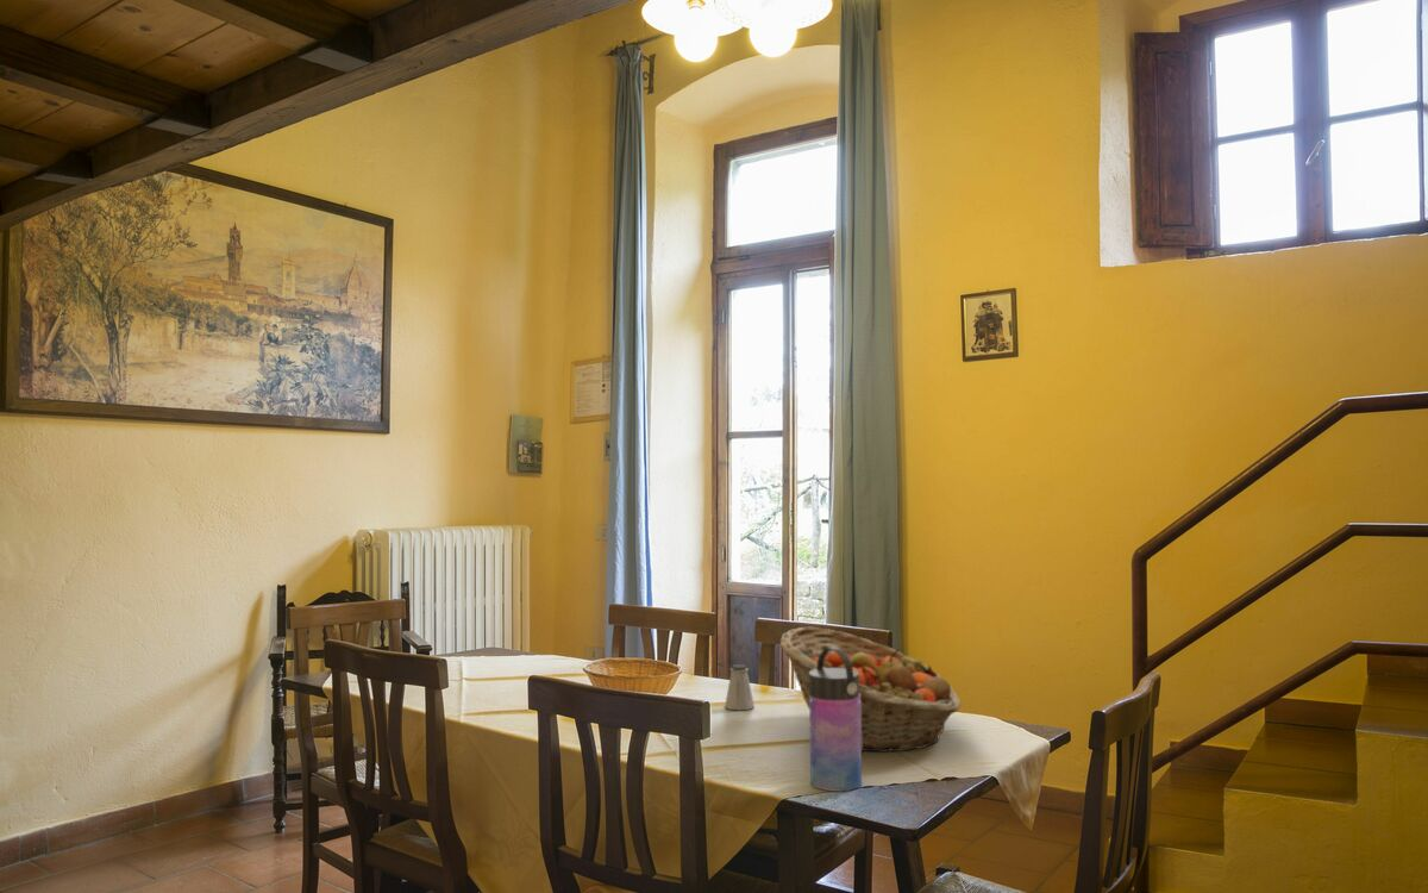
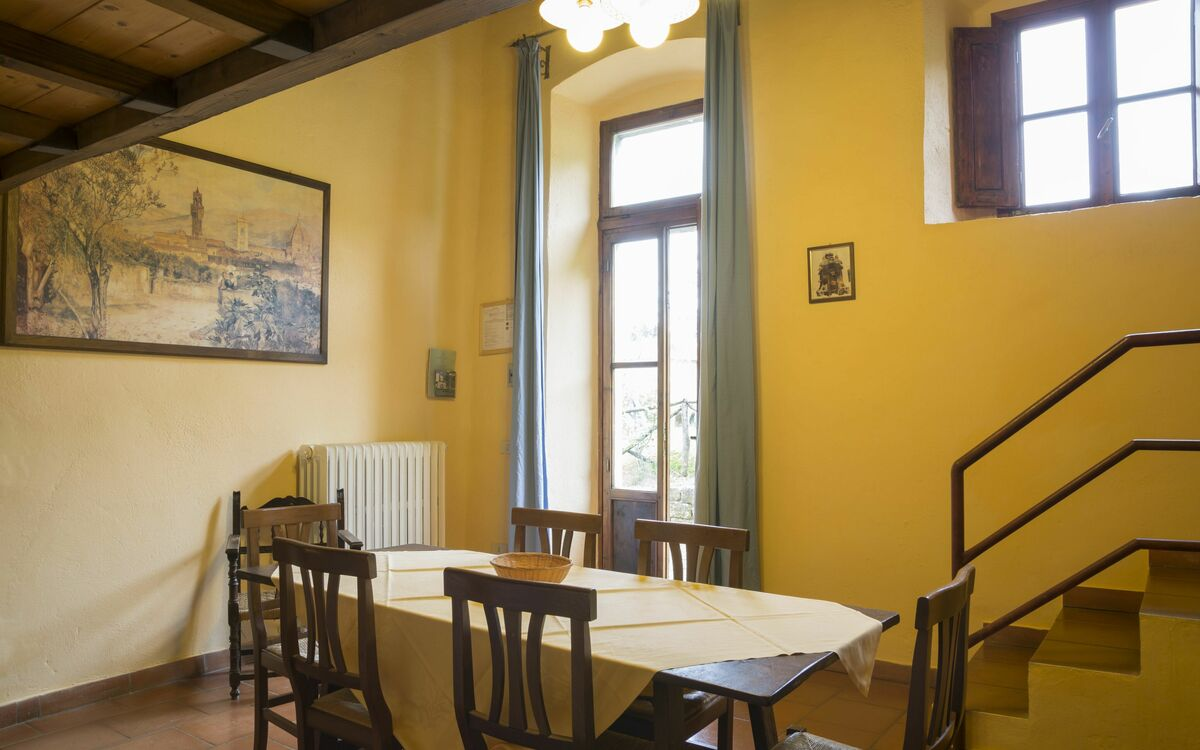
- water bottle [809,648,863,793]
- fruit basket [779,626,962,753]
- saltshaker [724,663,756,711]
